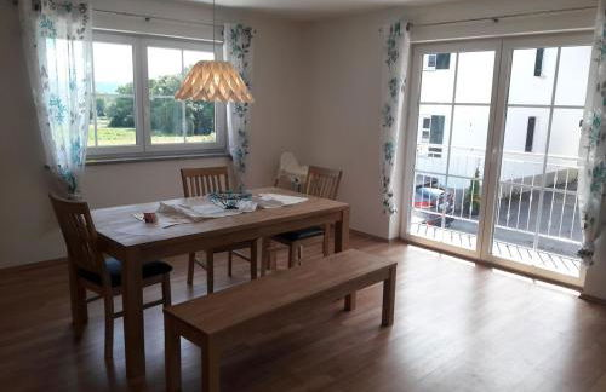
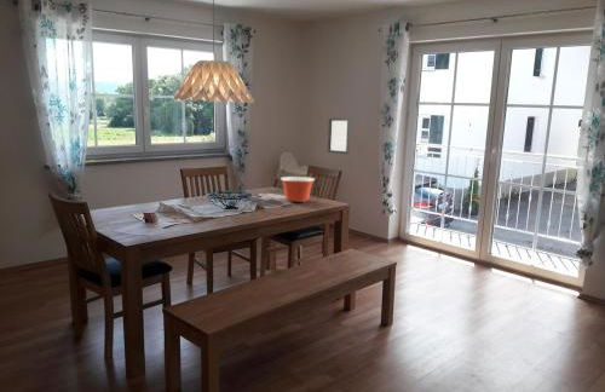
+ picture frame [327,117,352,155]
+ mixing bowl [280,175,316,203]
